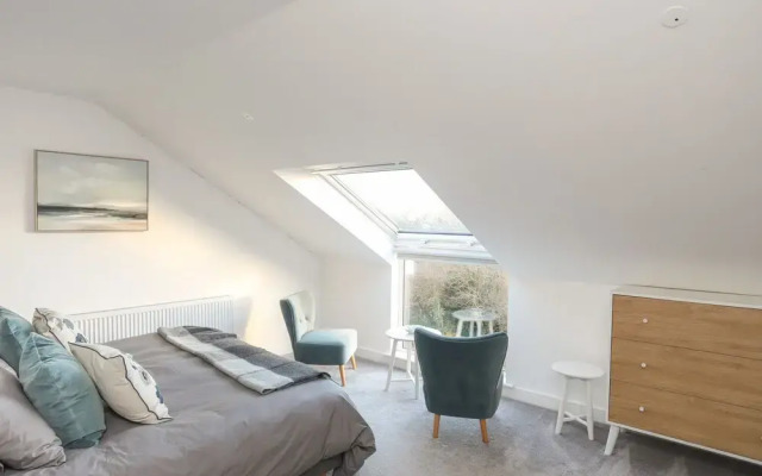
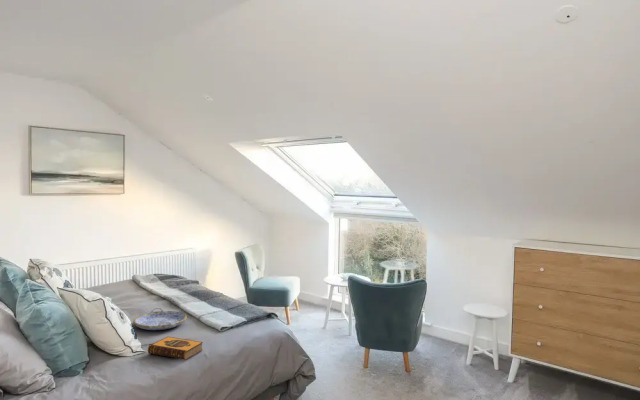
+ serving tray [132,307,188,331]
+ hardback book [147,336,204,361]
